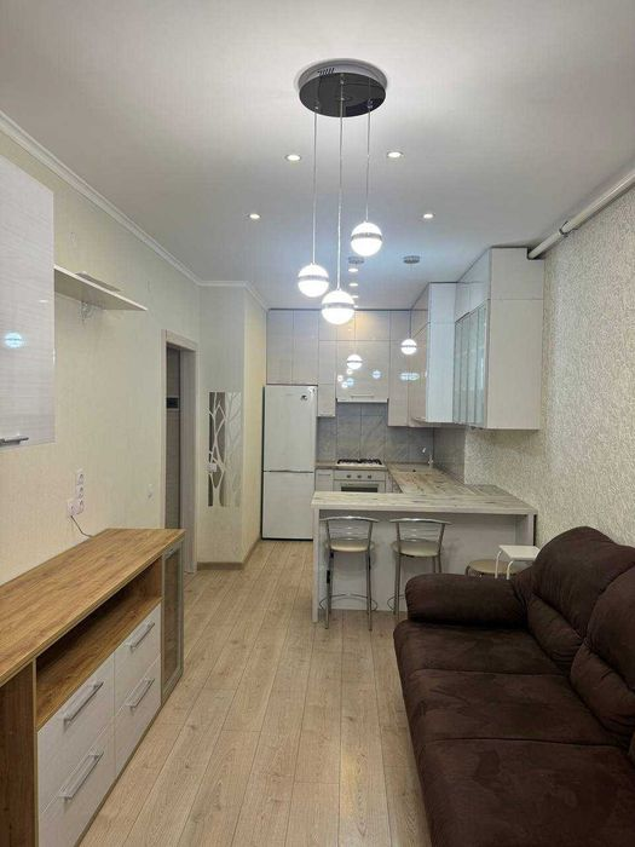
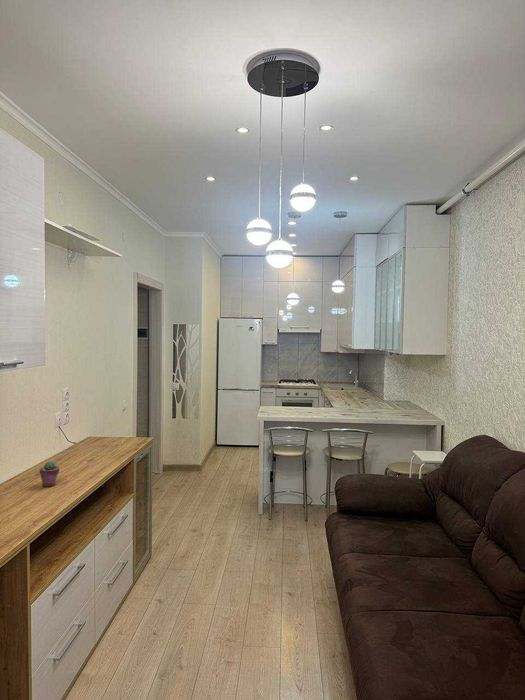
+ potted succulent [39,460,60,488]
